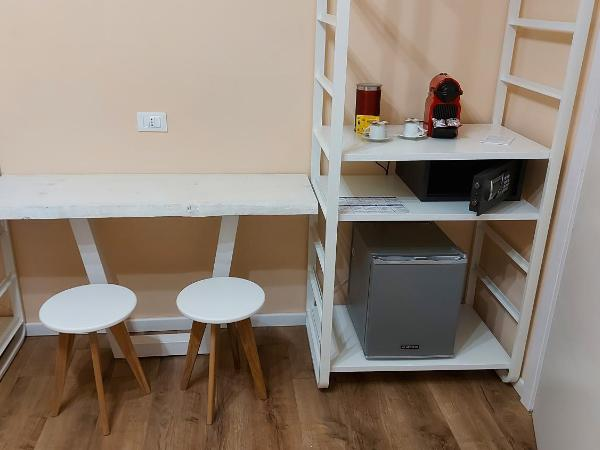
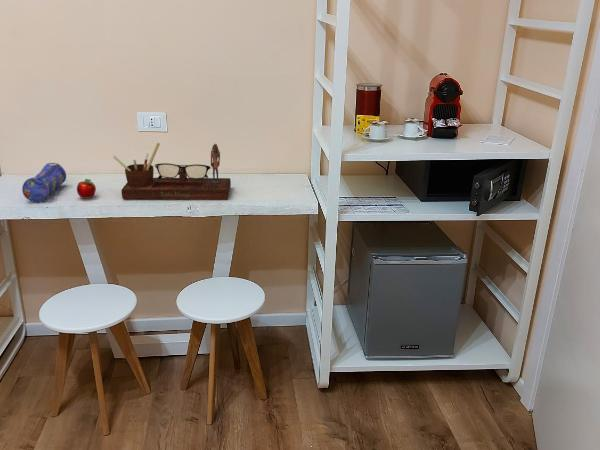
+ apple [76,178,97,199]
+ pencil case [21,162,67,203]
+ desk organizer [112,142,232,201]
